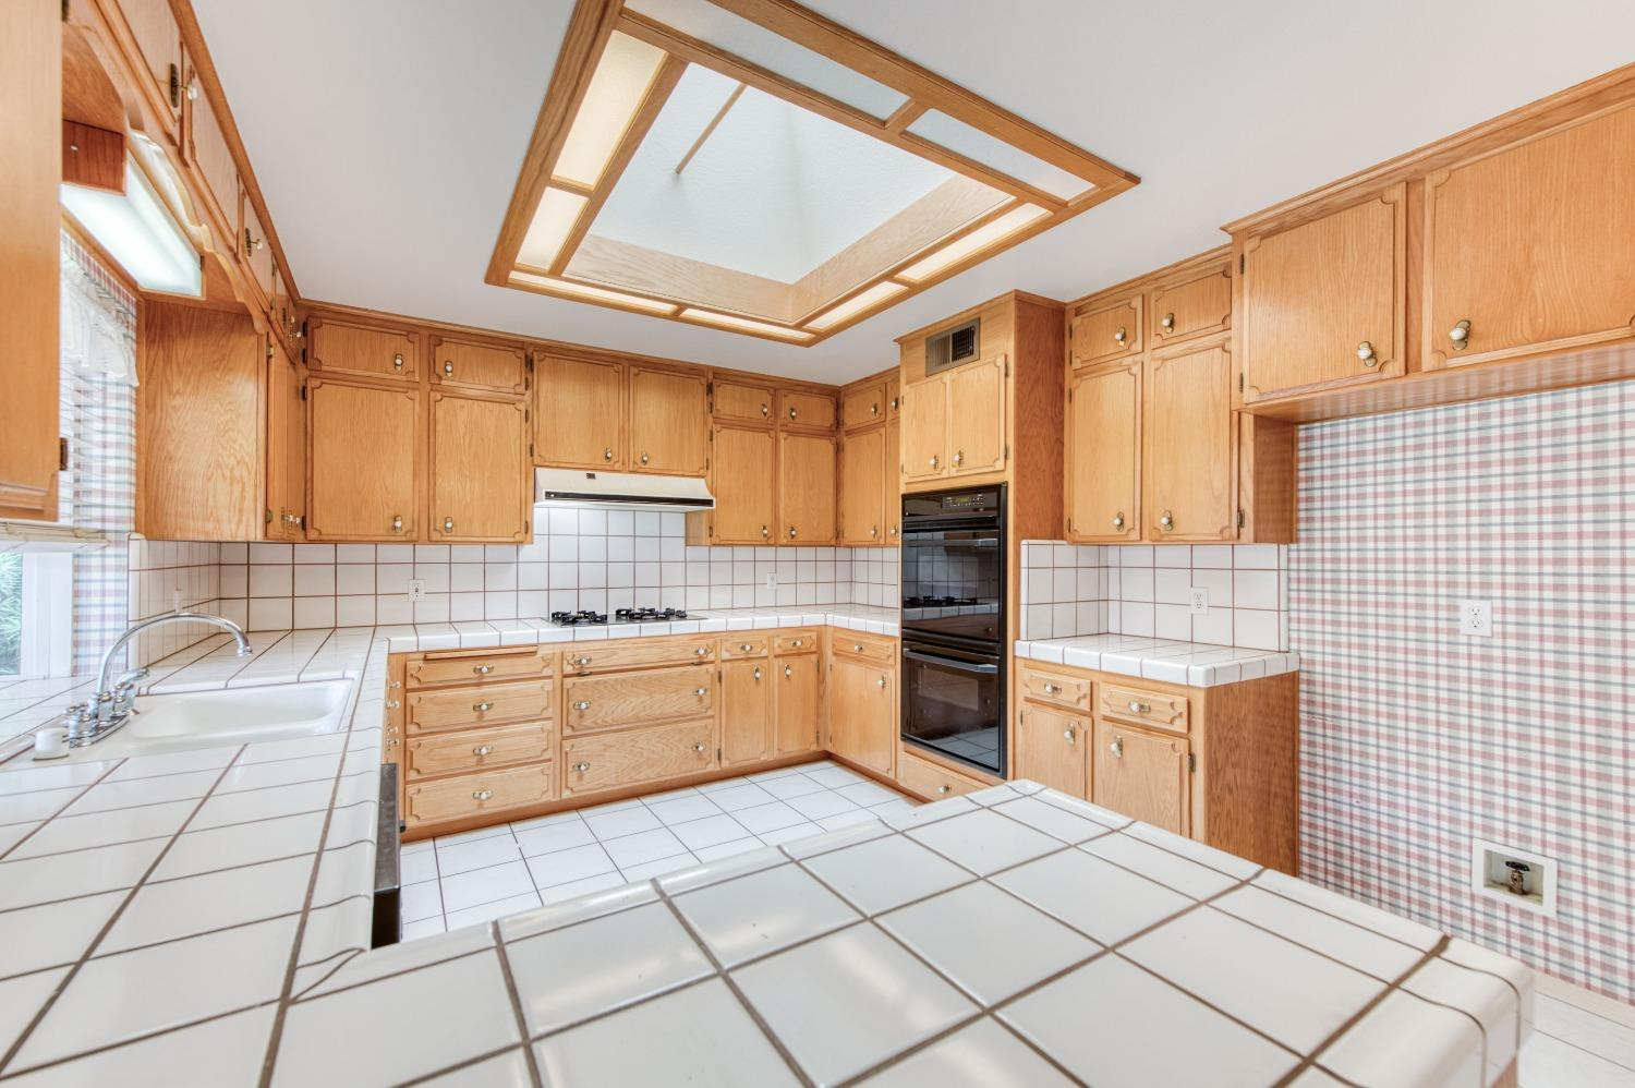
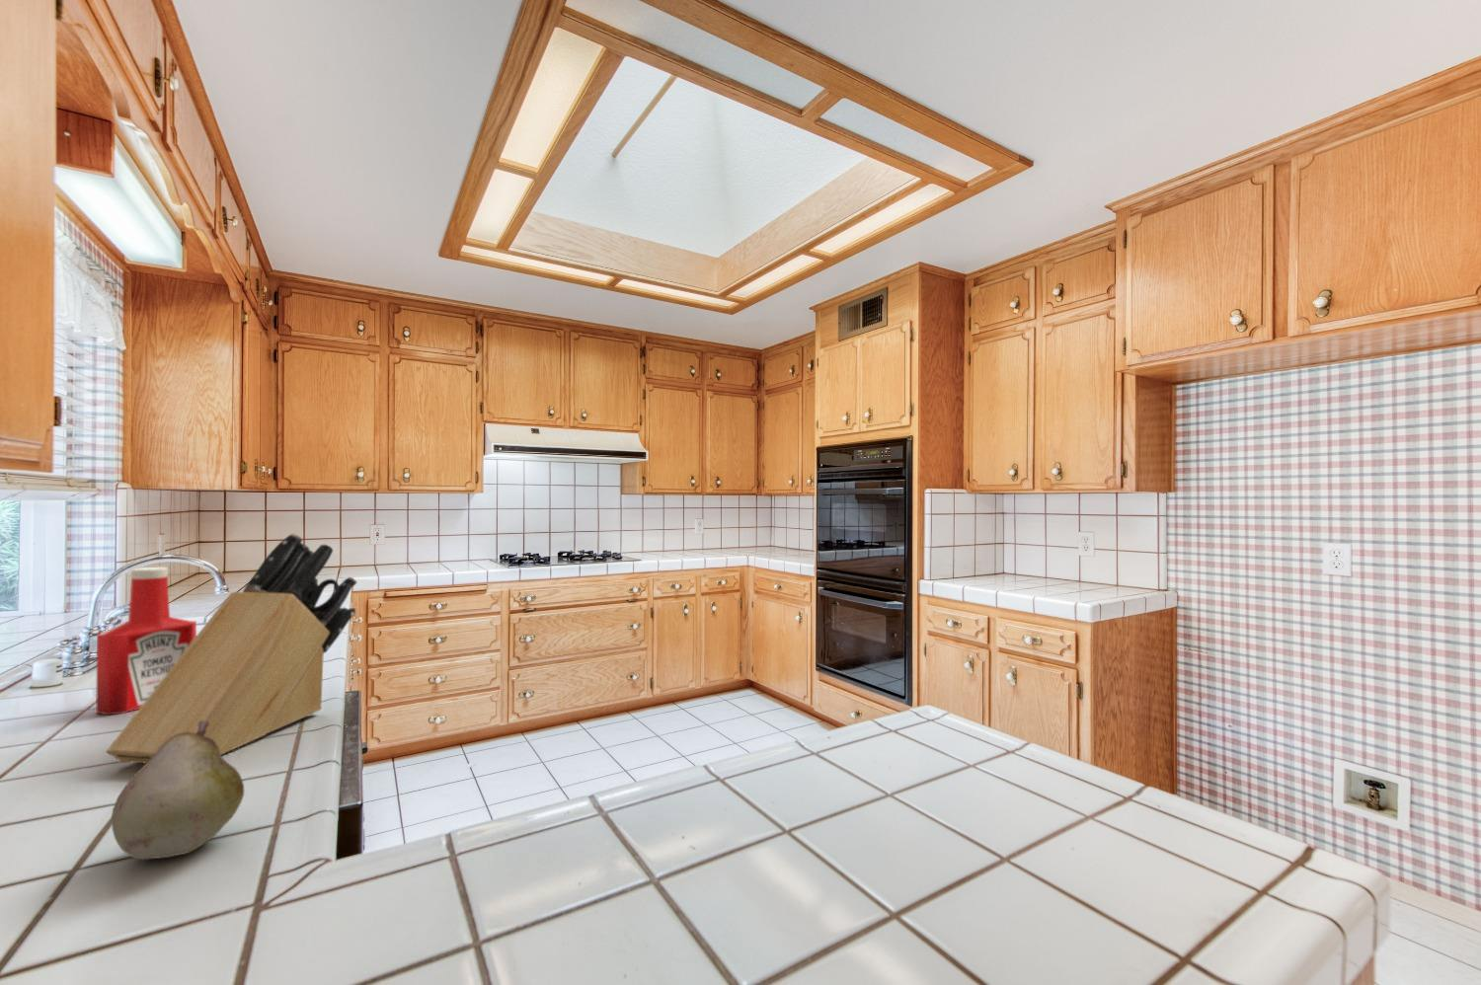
+ knife block [106,532,357,764]
+ fruit [111,721,245,861]
+ soap bottle [95,566,198,716]
